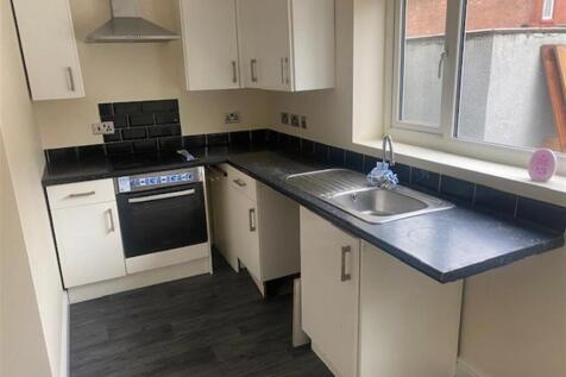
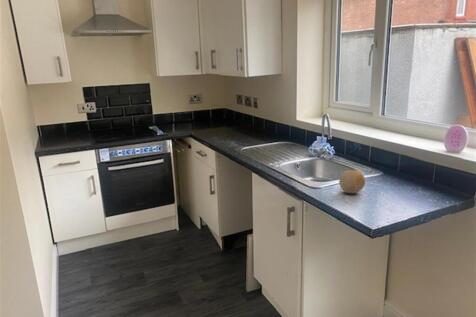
+ fruit [338,169,366,194]
